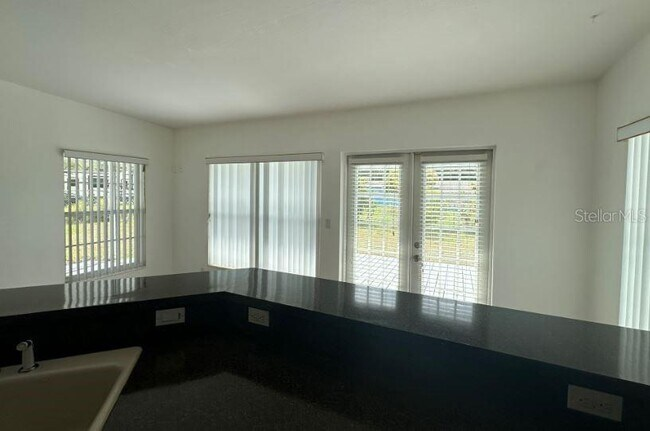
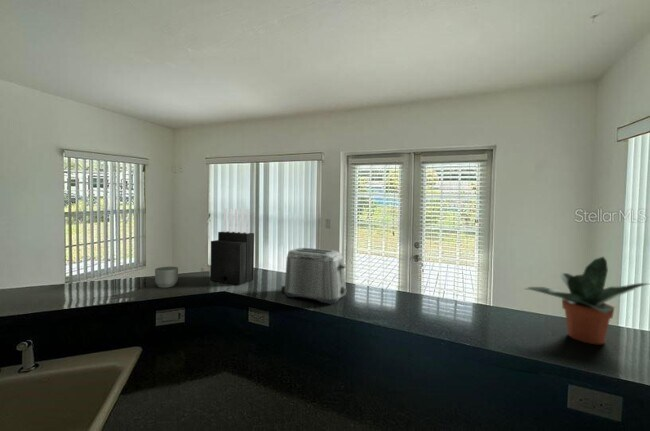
+ potted plant [525,256,650,345]
+ mug [154,266,179,288]
+ knife block [209,208,255,286]
+ toaster [280,247,348,305]
